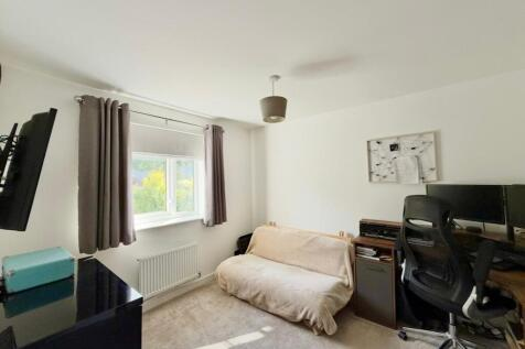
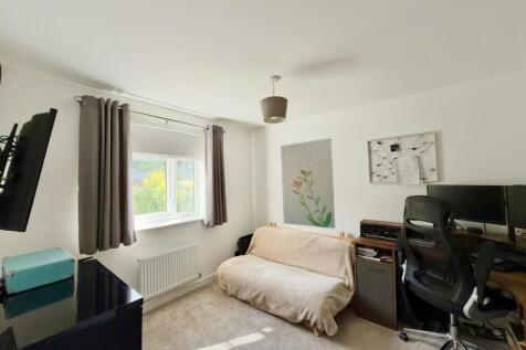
+ wall art [280,137,336,230]
